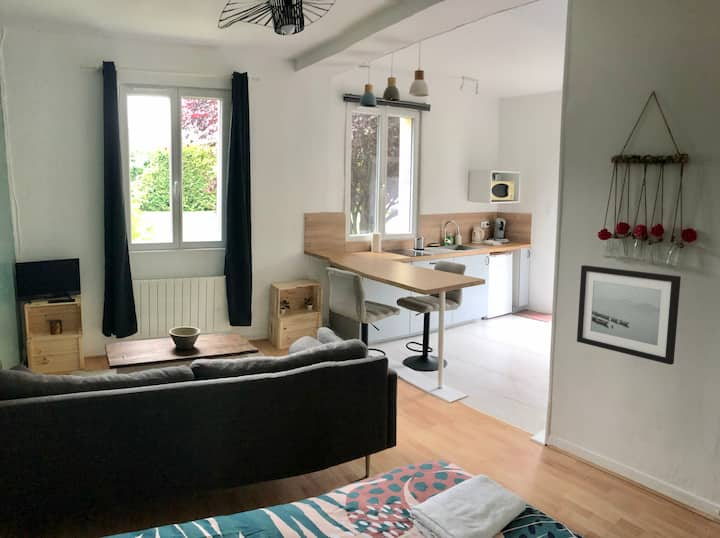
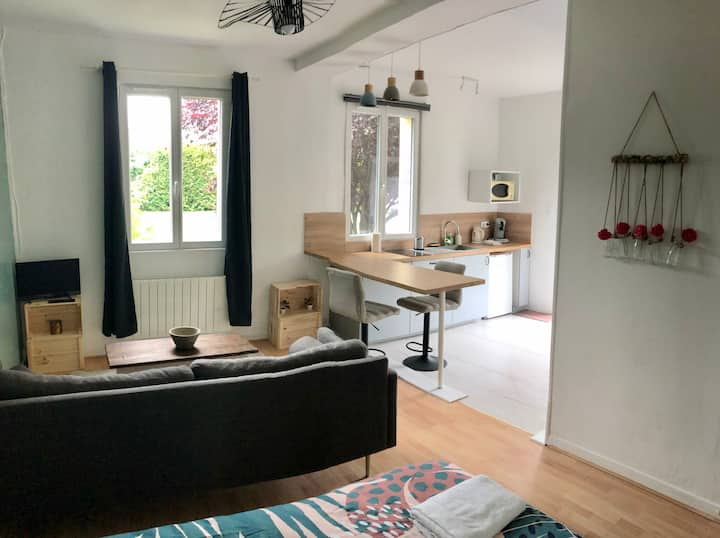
- wall art [576,264,682,366]
